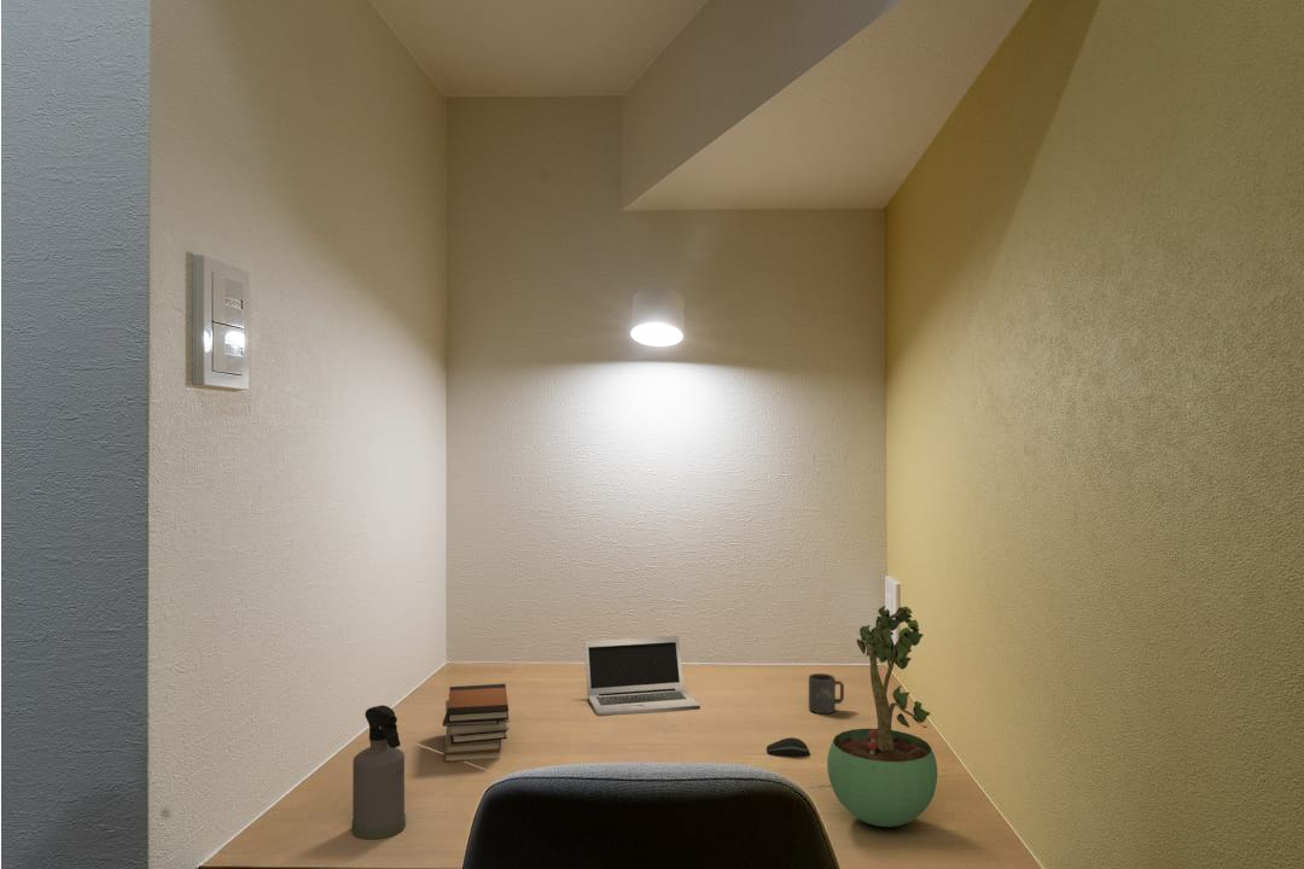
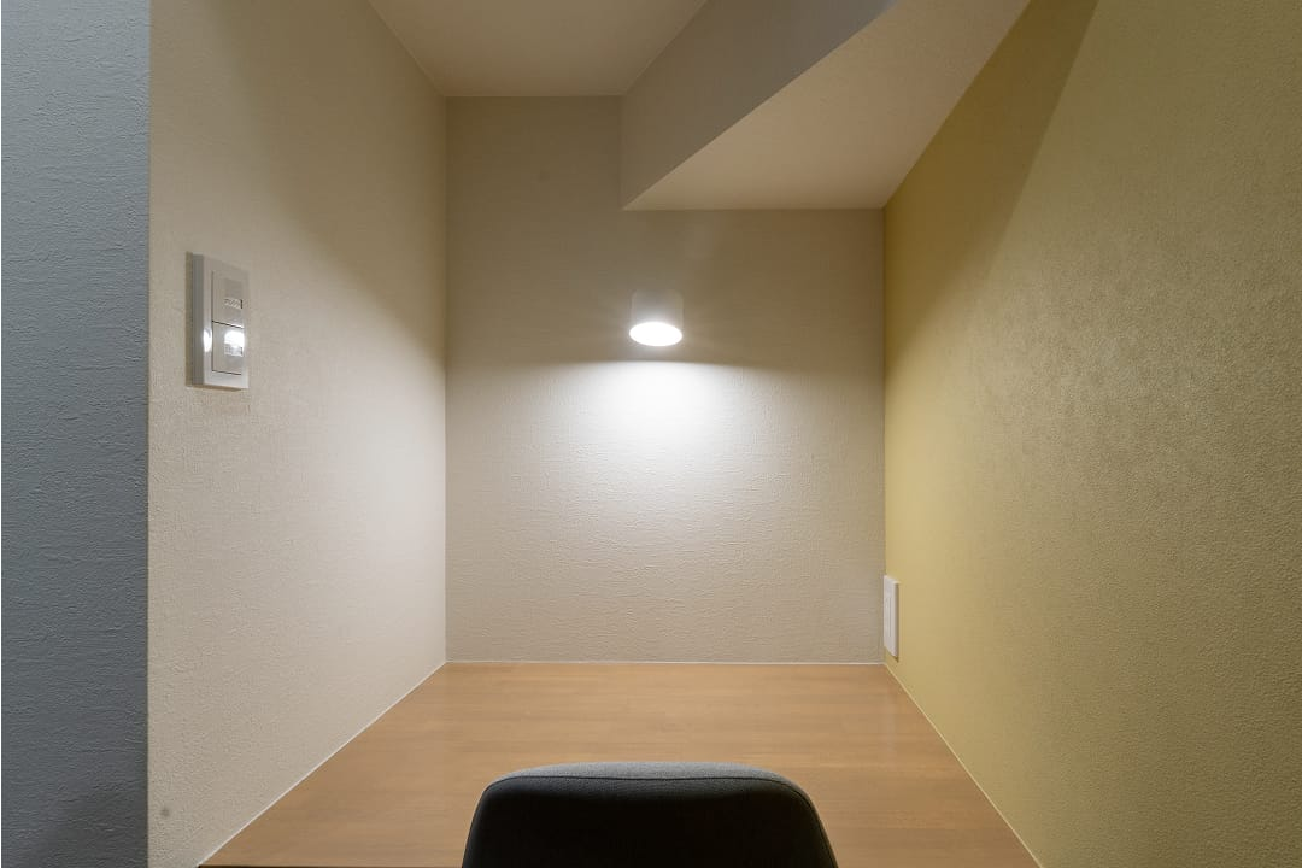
- potted plant [826,605,938,828]
- mug [808,672,845,715]
- spray bottle [350,704,407,840]
- computer mouse [765,736,810,758]
- book stack [442,683,511,764]
- laptop [583,635,702,717]
